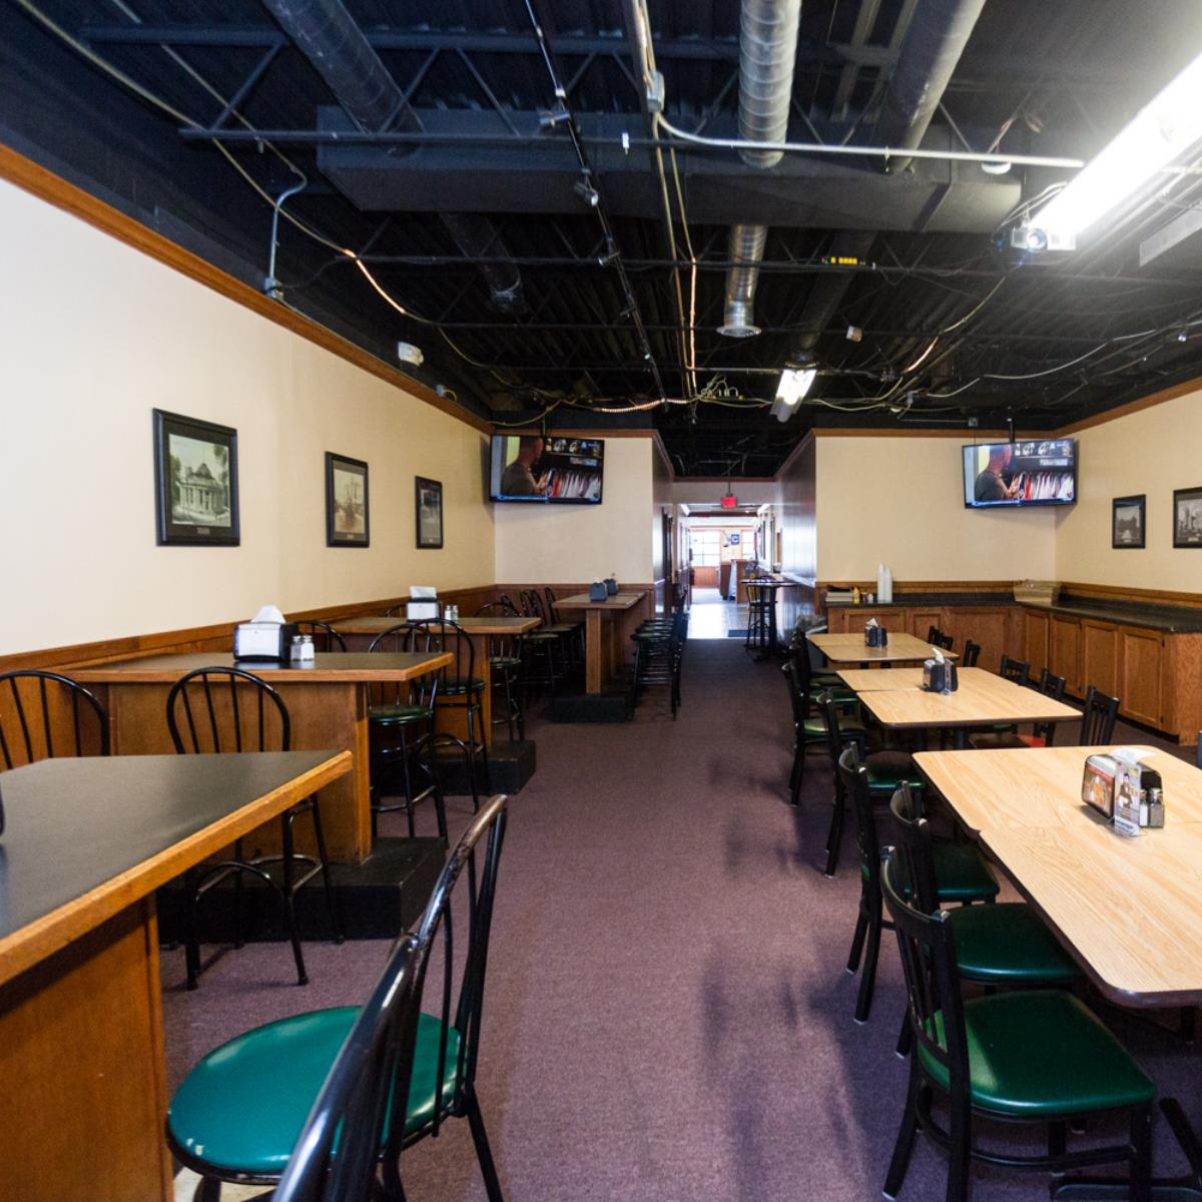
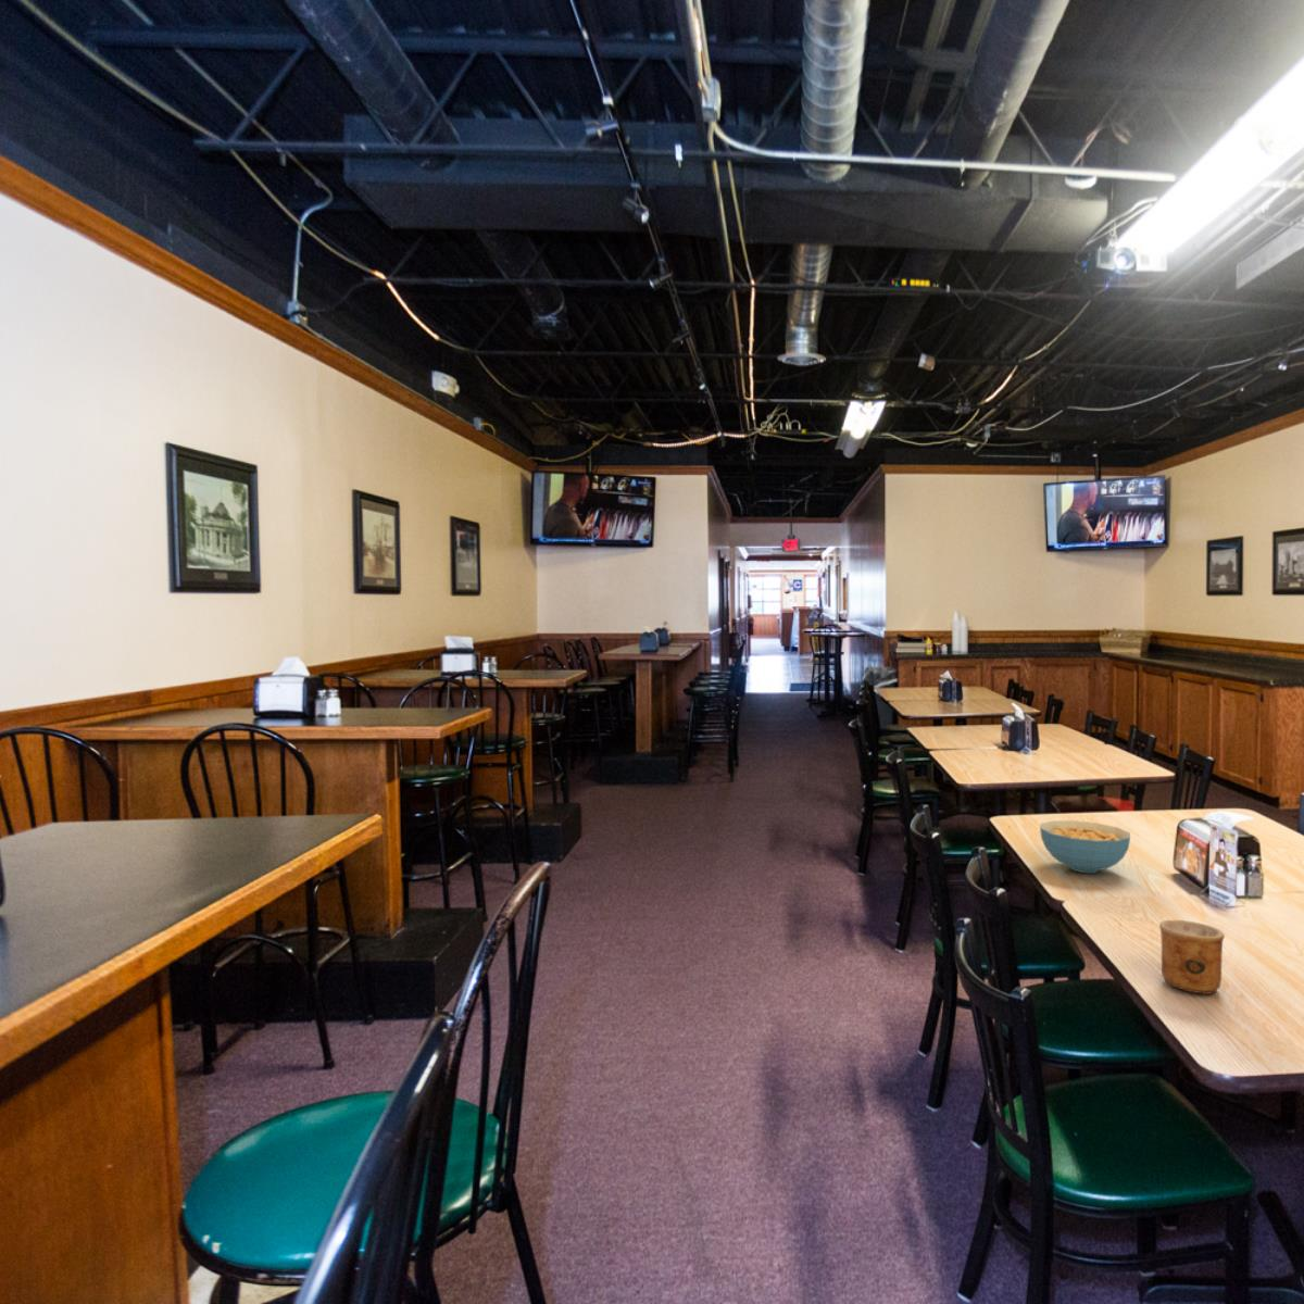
+ cup [1158,919,1225,996]
+ cereal bowl [1039,819,1131,874]
